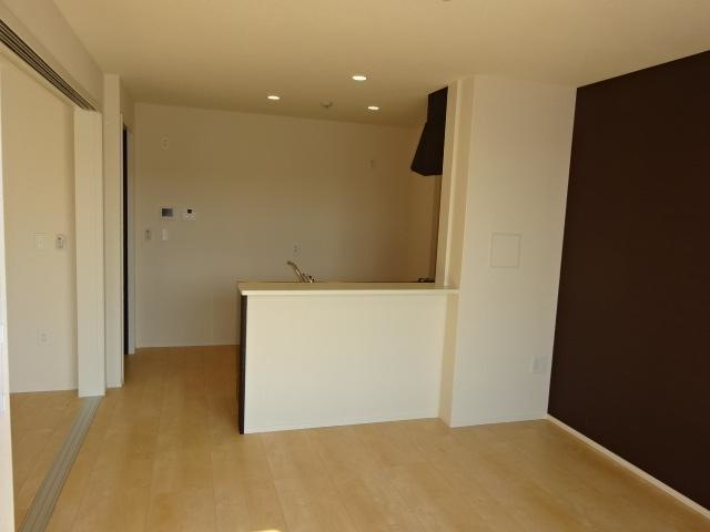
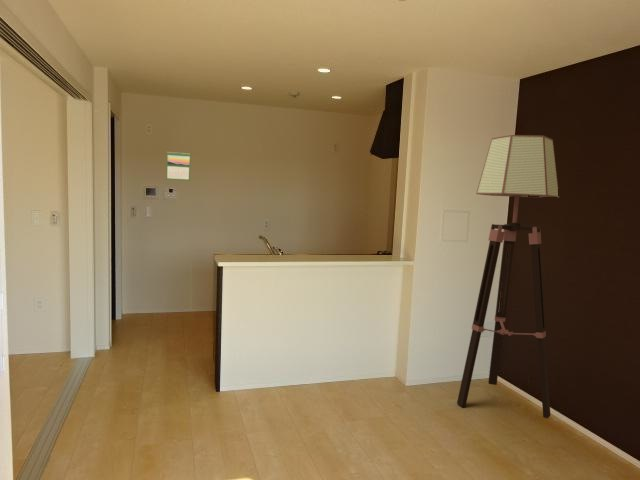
+ floor lamp [456,134,560,419]
+ calendar [165,151,192,182]
